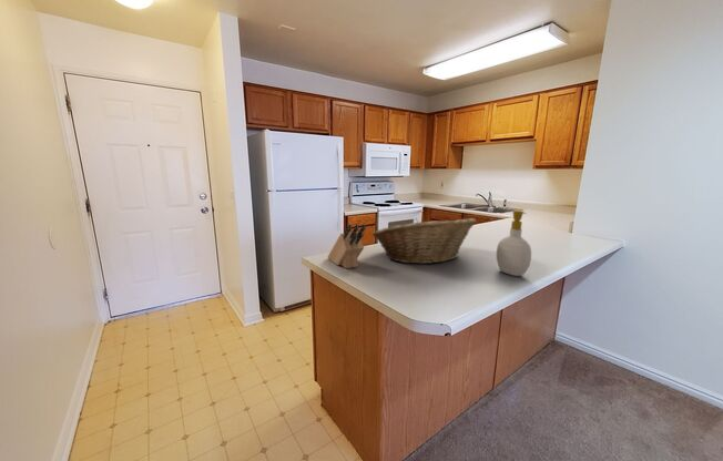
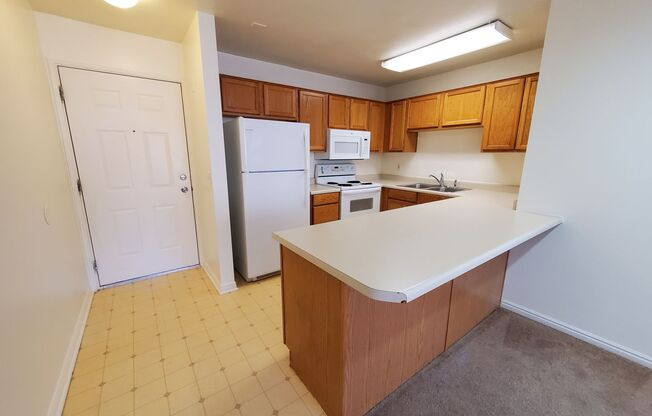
- fruit basket [371,217,477,265]
- knife block [327,223,367,269]
- soap bottle [496,209,532,277]
